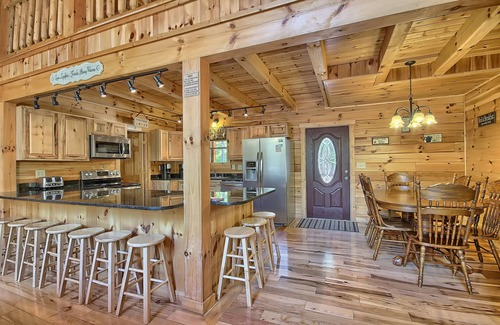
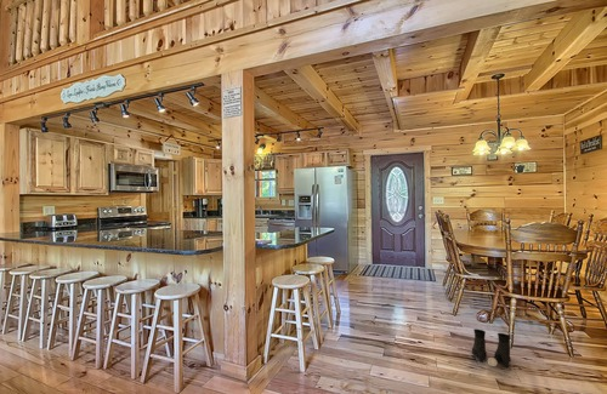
+ boots [471,327,512,369]
